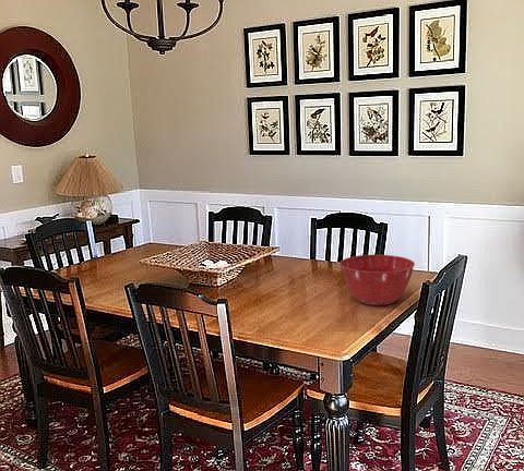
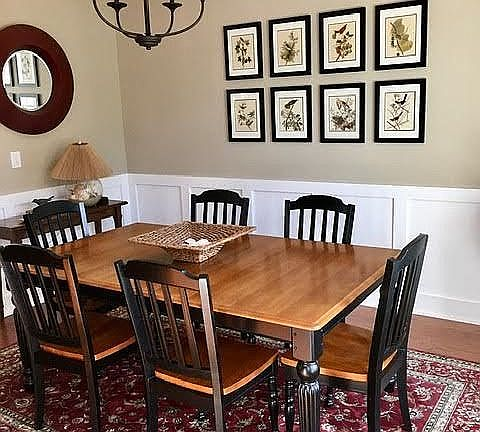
- mixing bowl [338,254,416,306]
